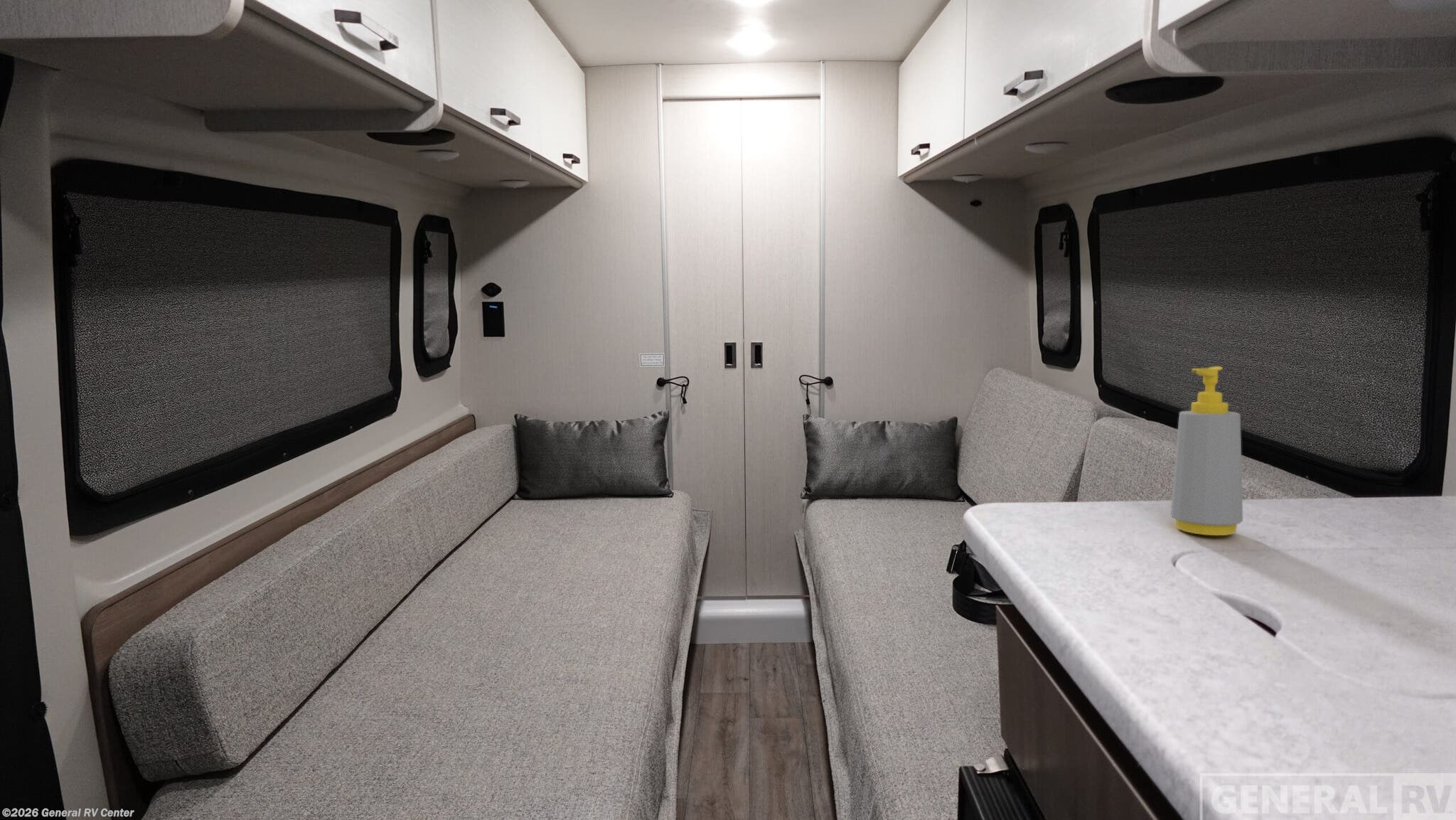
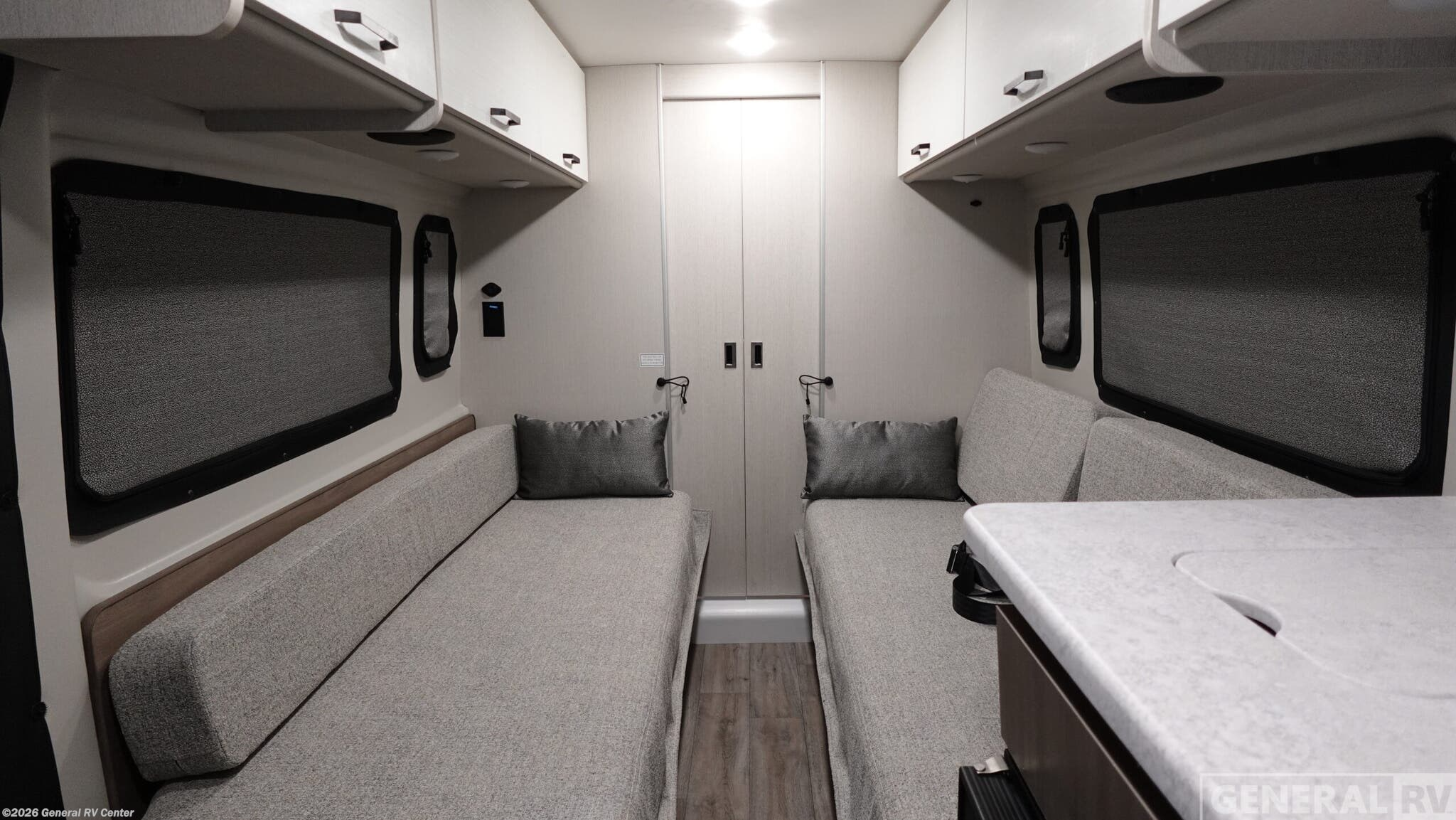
- soap bottle [1170,366,1243,536]
